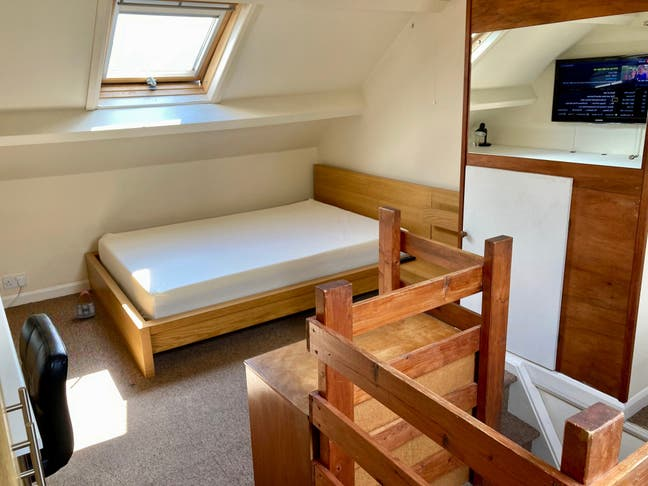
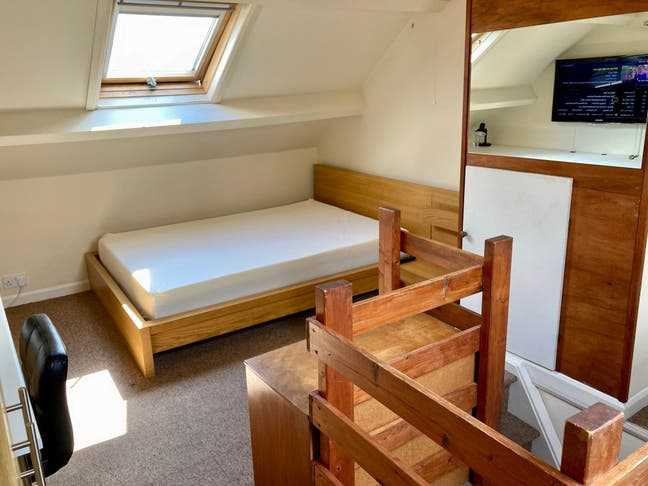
- bag [74,289,96,319]
